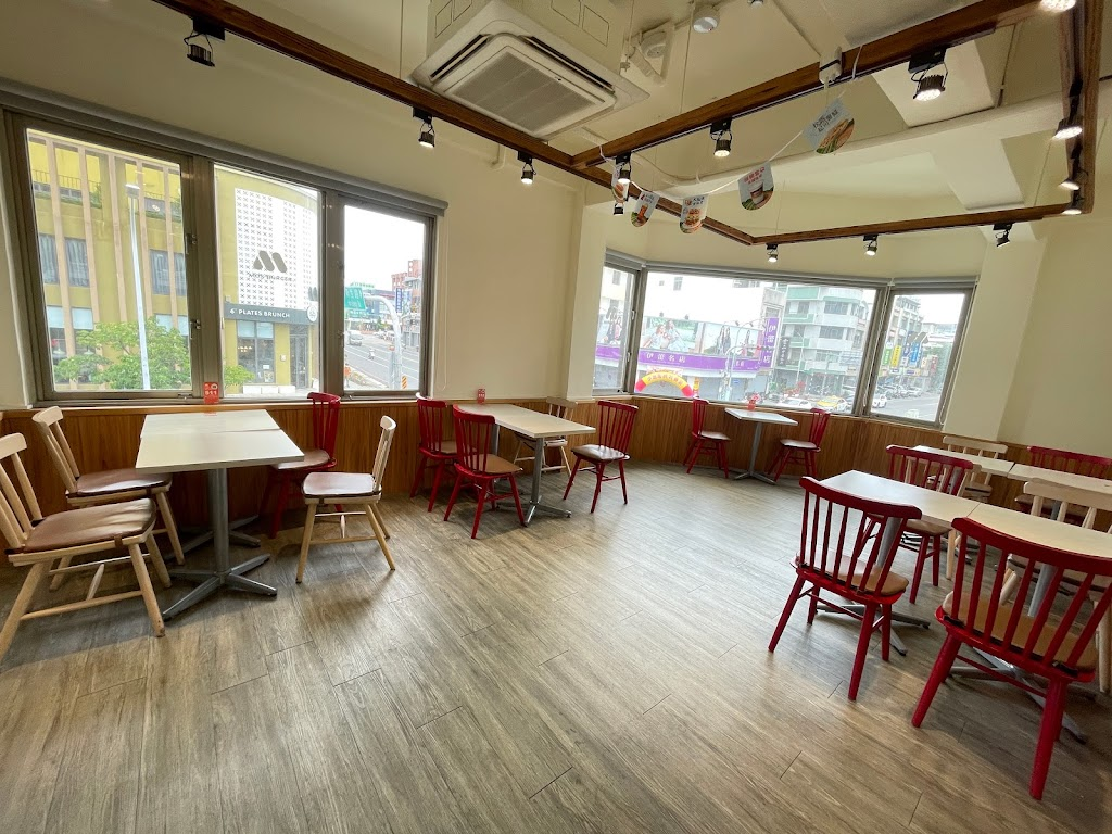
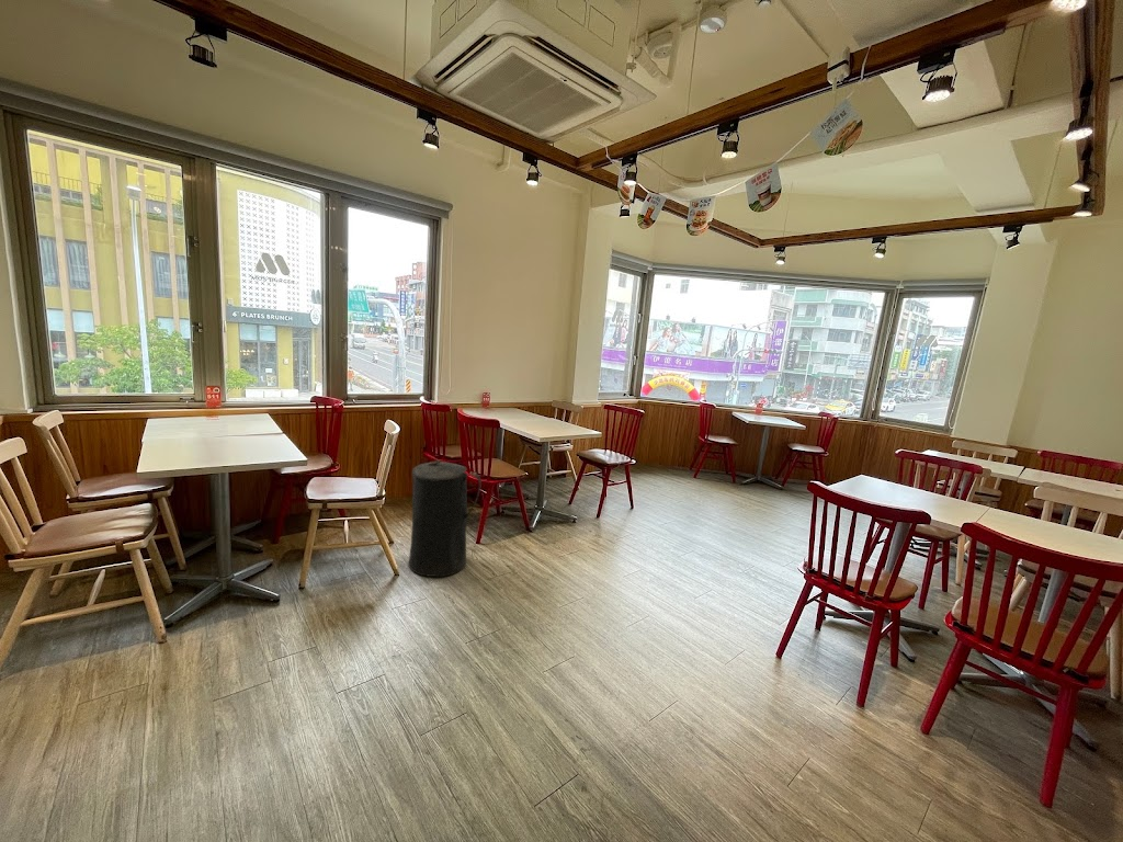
+ trash can [407,458,483,578]
